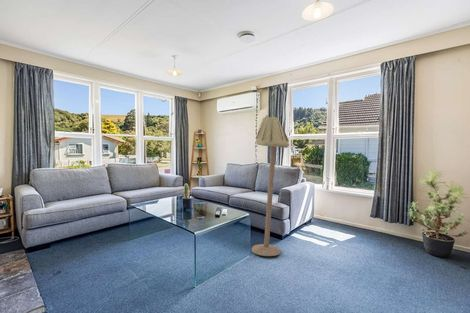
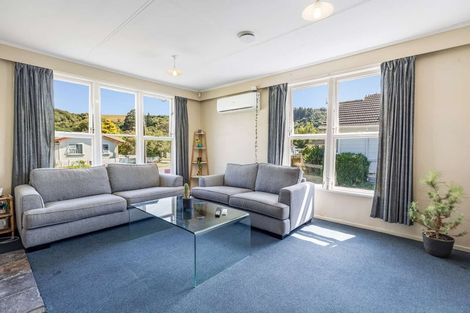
- floor lamp [251,114,290,257]
